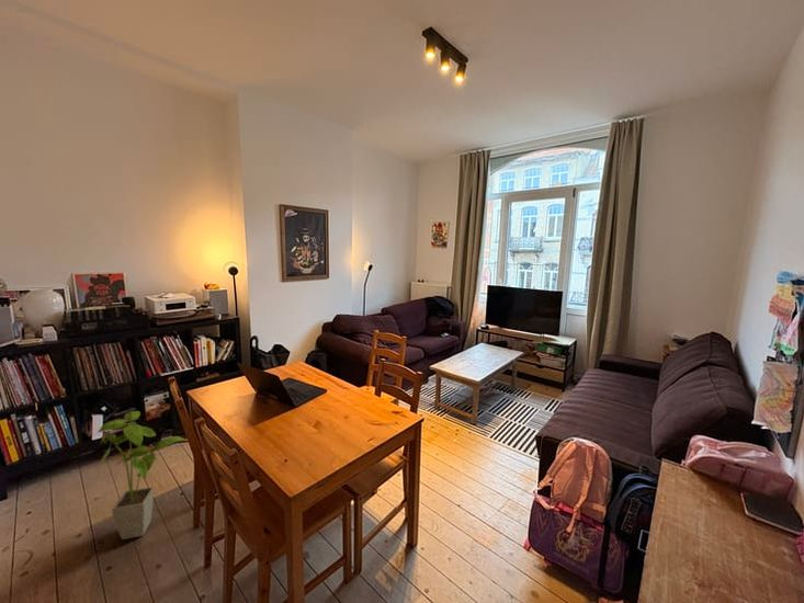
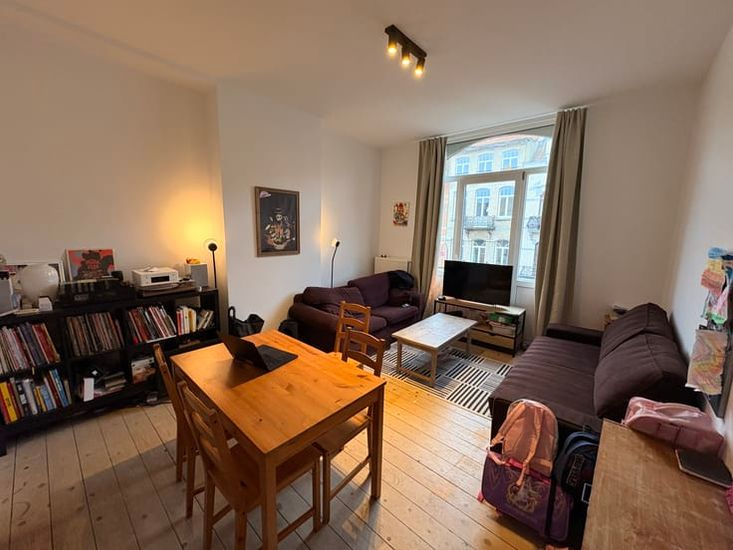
- house plant [97,410,186,541]
